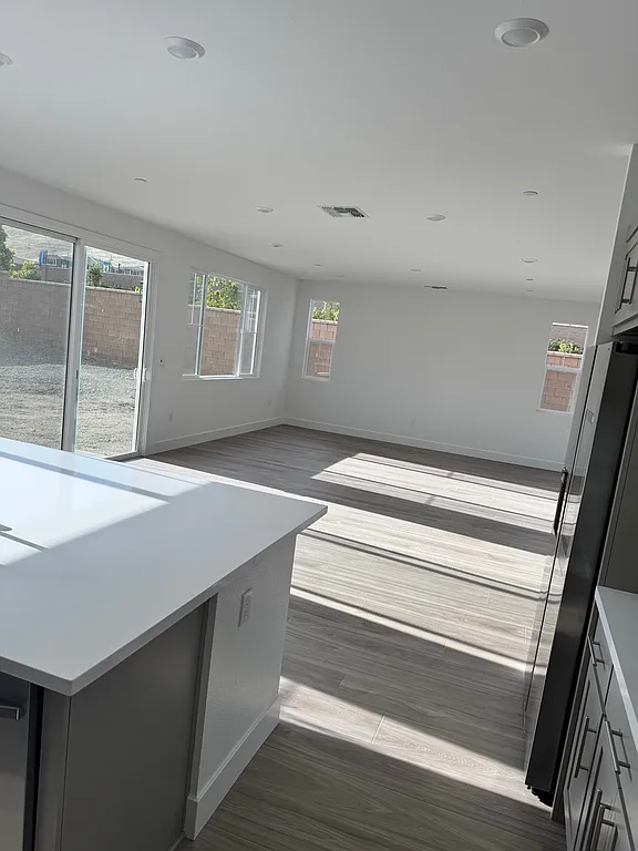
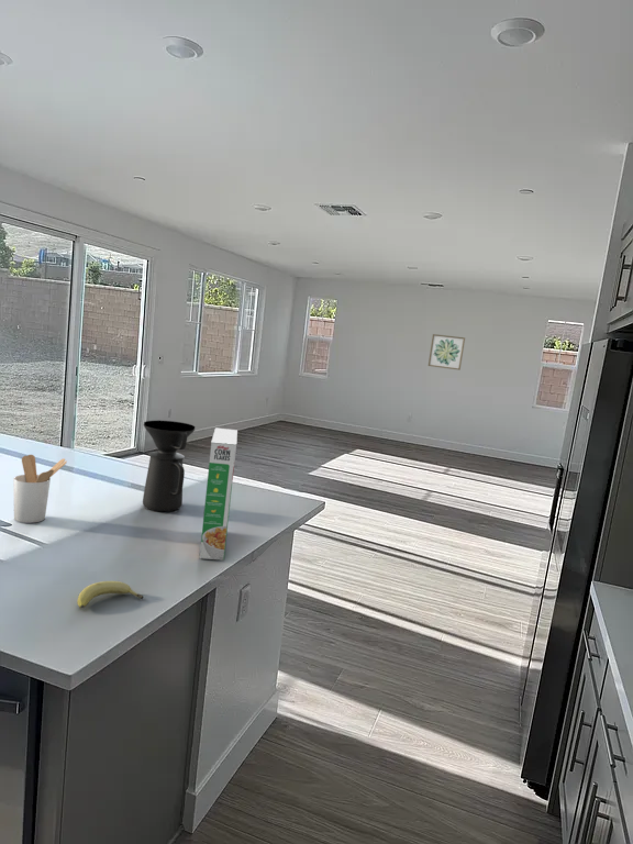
+ fruit [77,580,144,610]
+ coffee maker [142,419,197,512]
+ cereal box [199,426,238,562]
+ utensil holder [12,454,68,524]
+ wall art [427,333,466,371]
